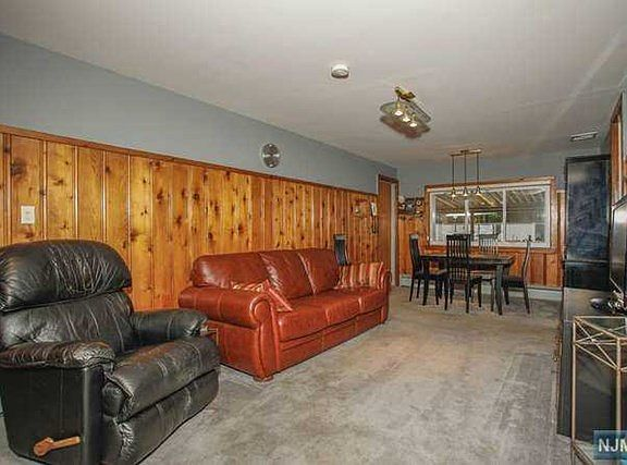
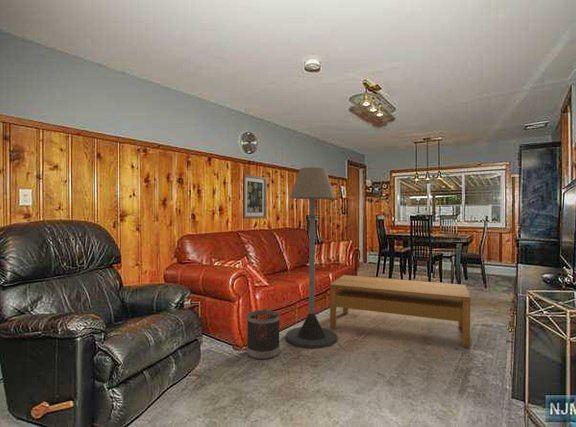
+ wall art [242,173,268,220]
+ floor lamp [285,166,338,349]
+ wastebasket [246,309,281,360]
+ coffee table [329,274,472,348]
